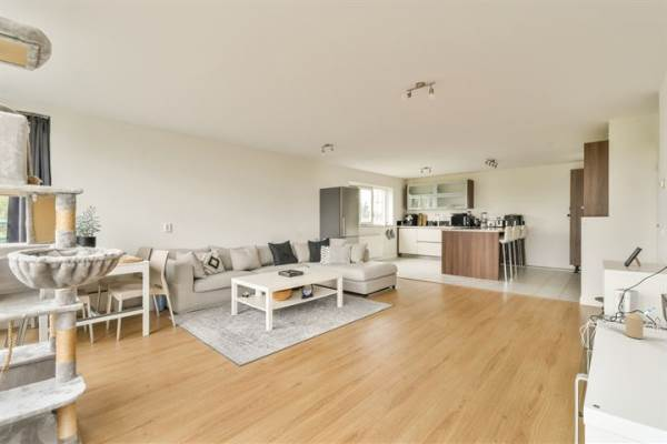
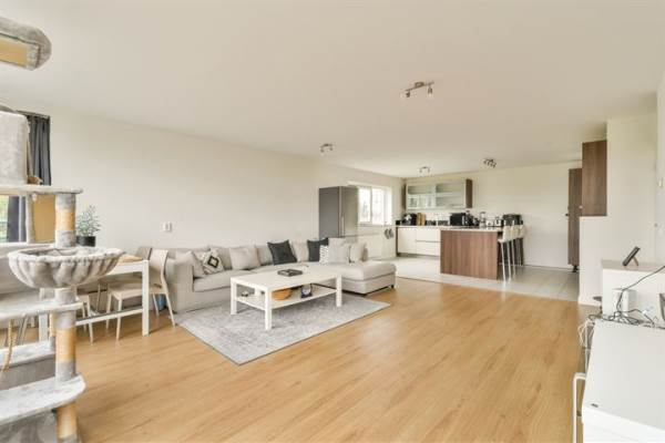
- candle [625,312,645,340]
